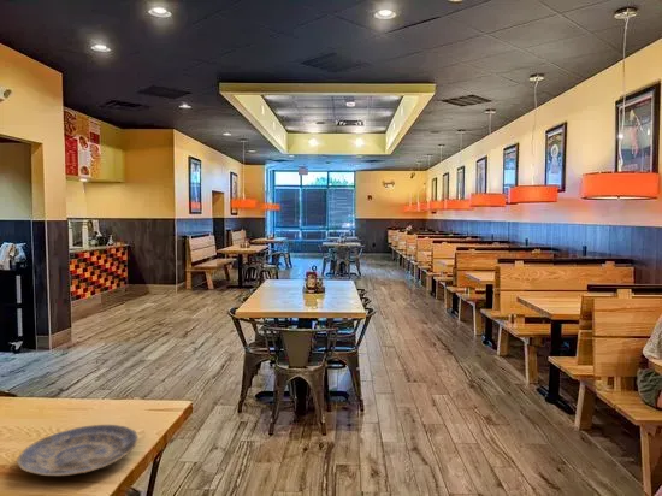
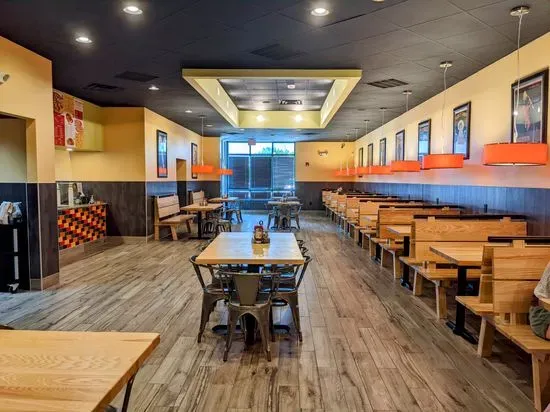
- plate [16,424,140,477]
